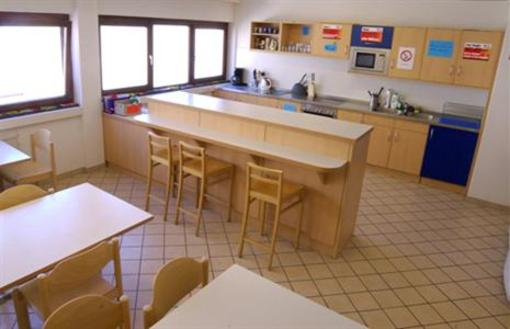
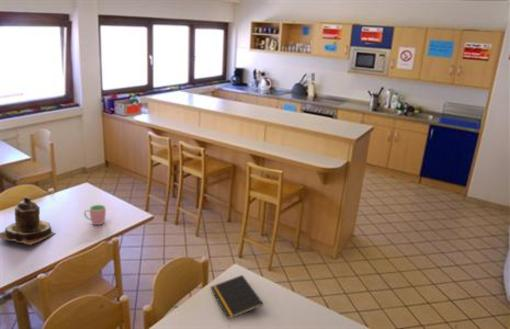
+ cup [83,204,107,226]
+ teapot [0,196,56,246]
+ notepad [210,274,264,321]
